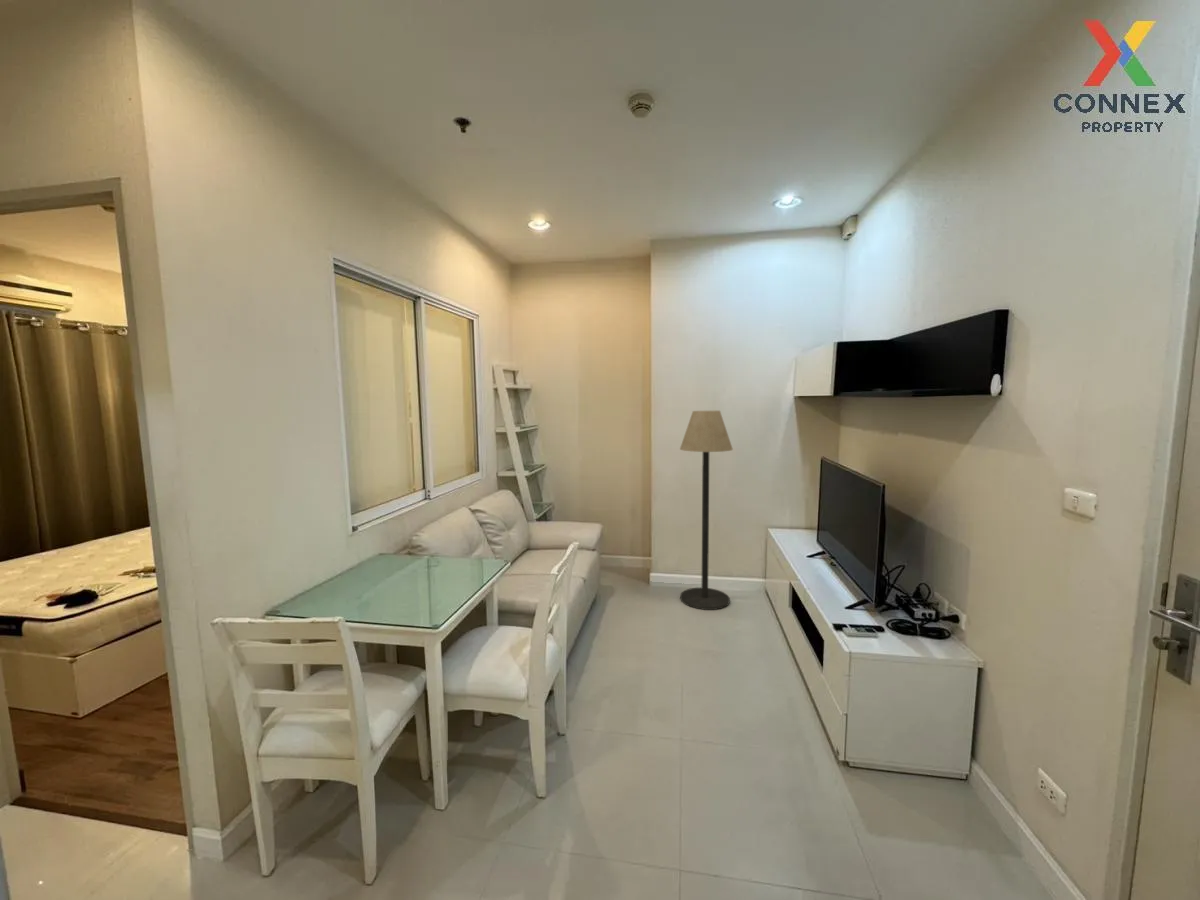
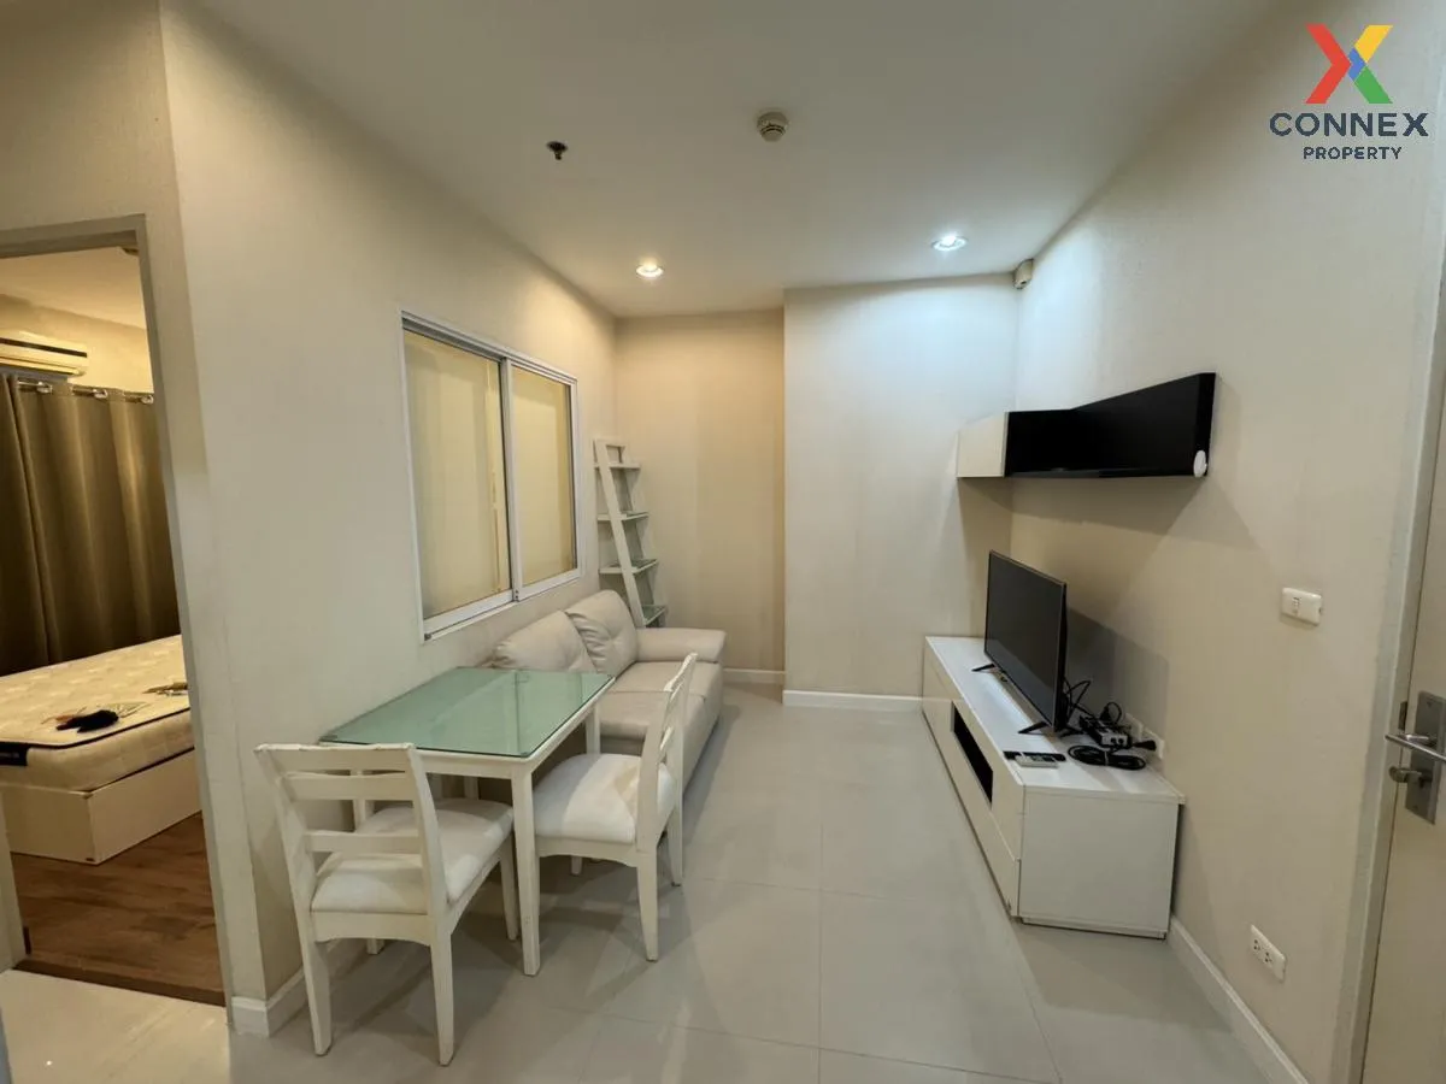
- floor lamp [679,410,734,611]
